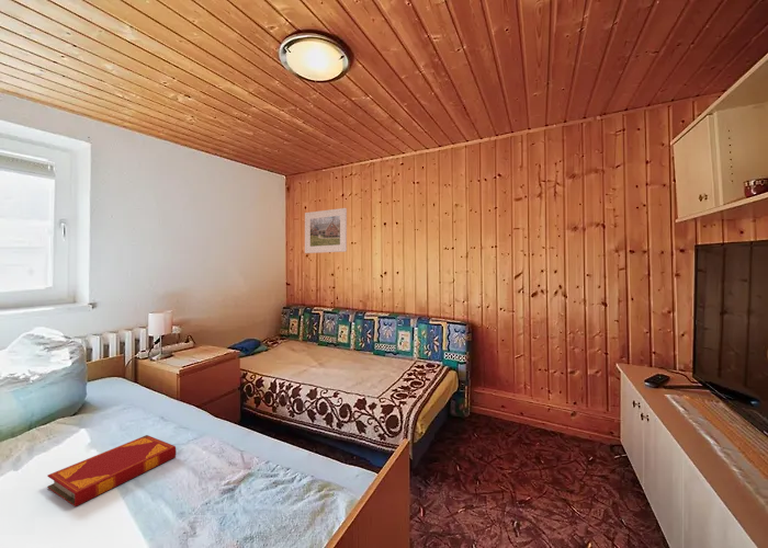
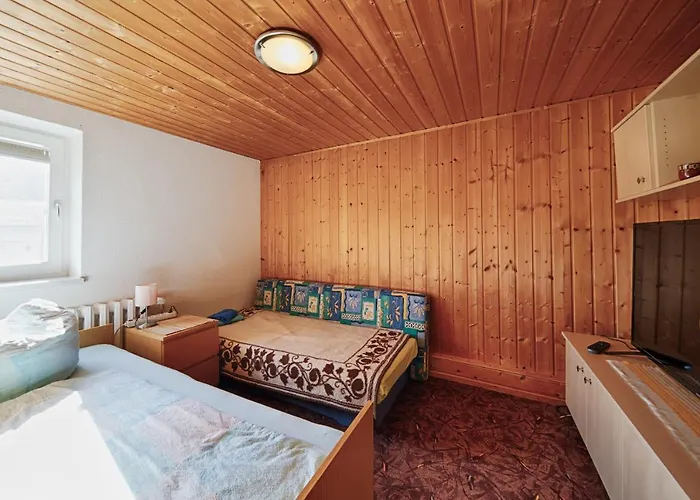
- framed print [304,207,348,254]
- hardback book [46,434,177,507]
